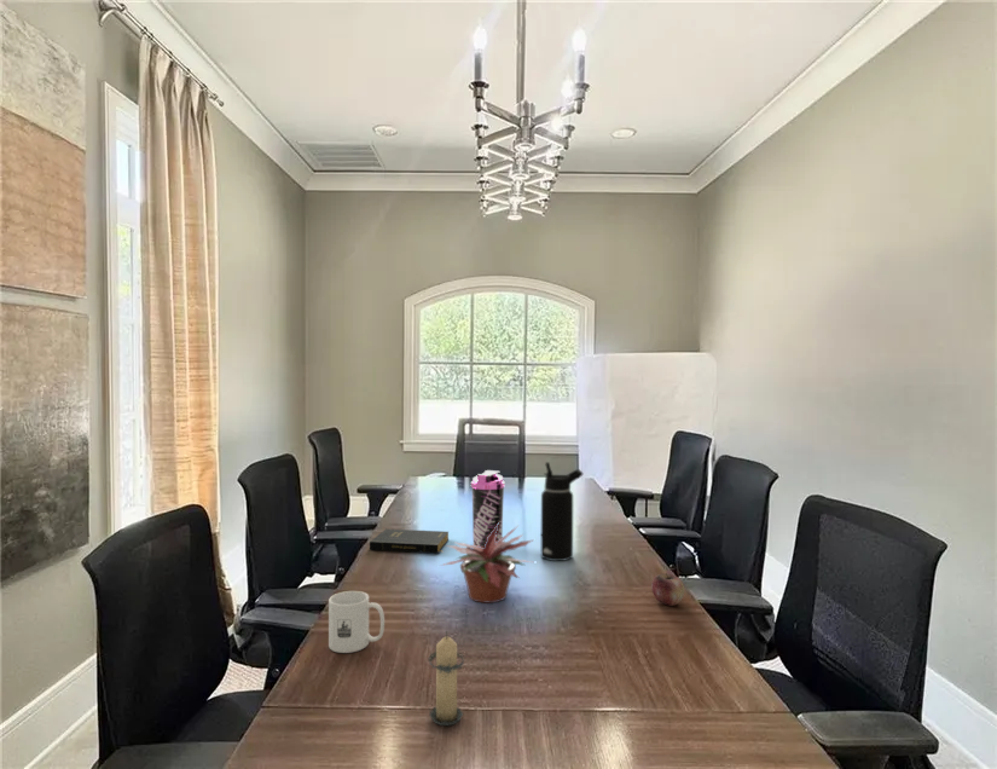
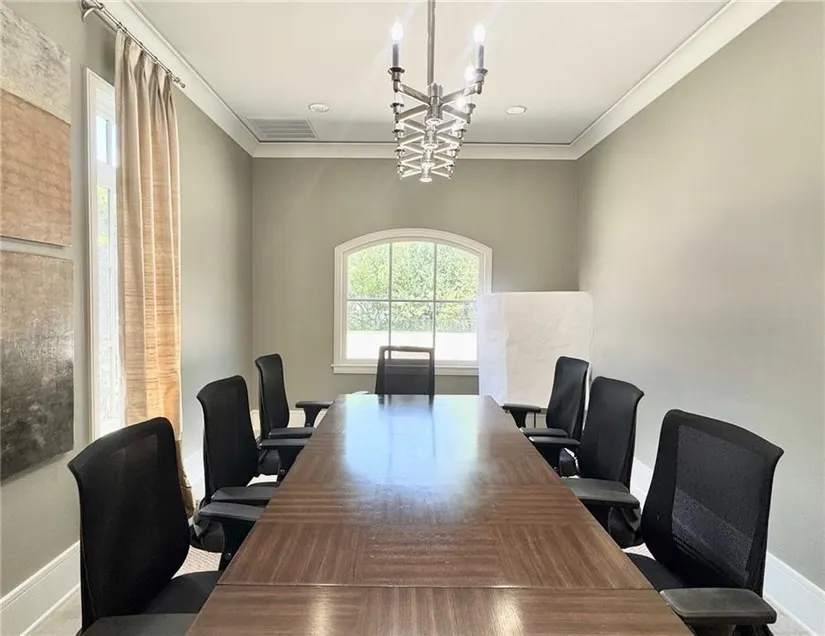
- book [369,528,450,554]
- water bottle [470,469,506,548]
- potted plant [440,522,533,603]
- water bottle [540,461,584,562]
- apple [650,572,685,607]
- candle [428,630,466,727]
- mug [327,590,386,654]
